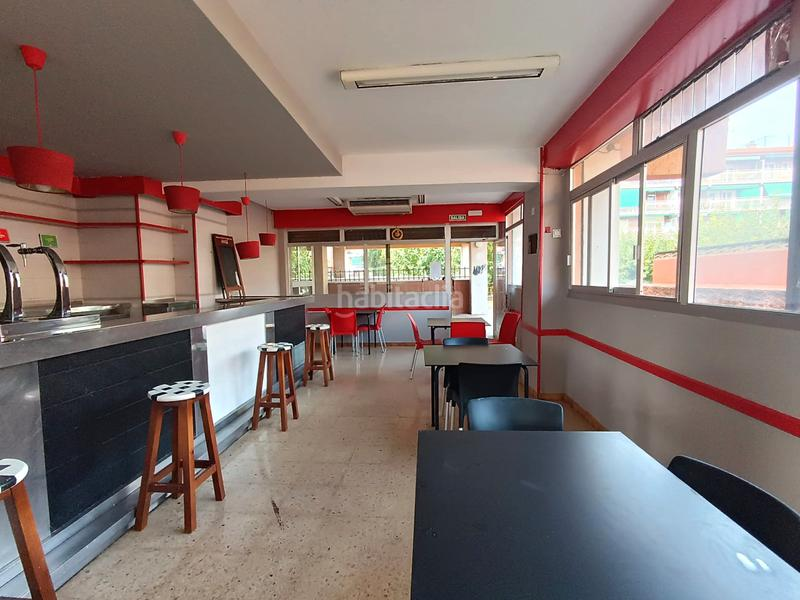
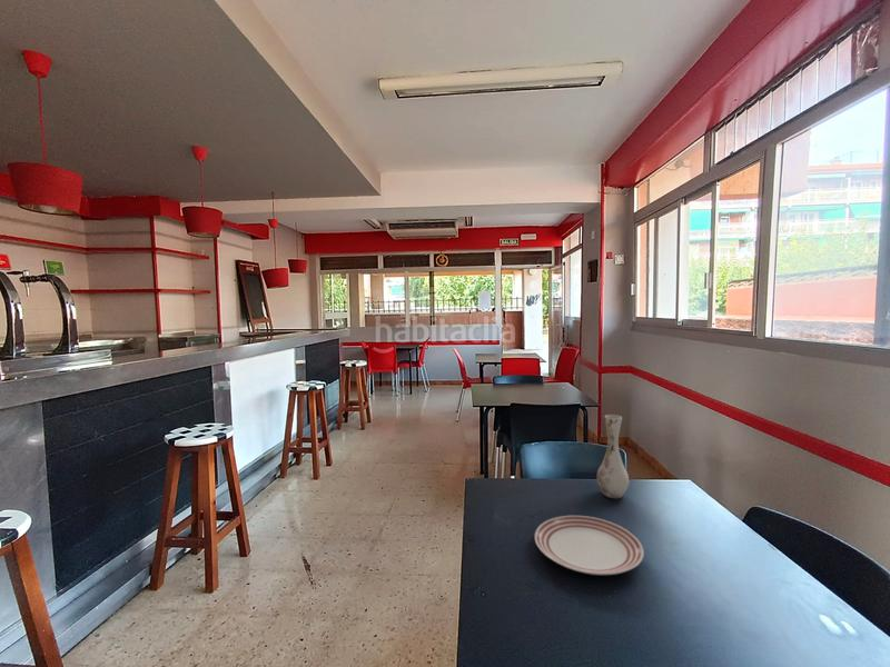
+ dinner plate [534,515,645,576]
+ vase [595,414,630,499]
